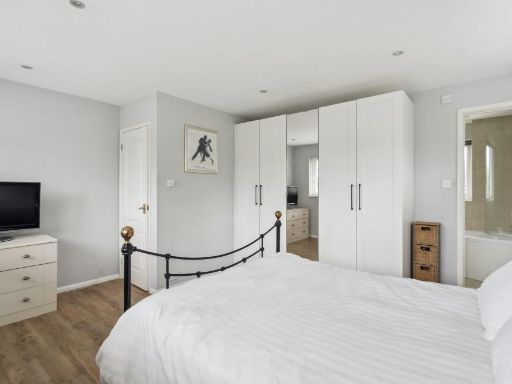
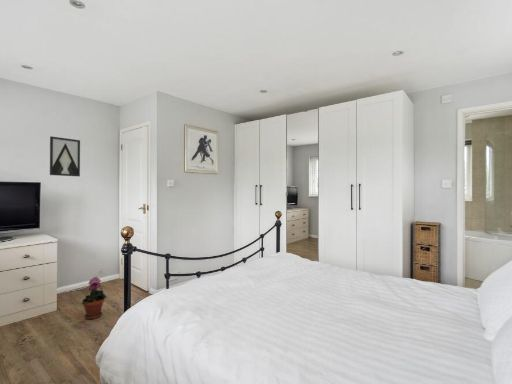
+ wall art [49,135,81,177]
+ potted plant [80,276,107,320]
